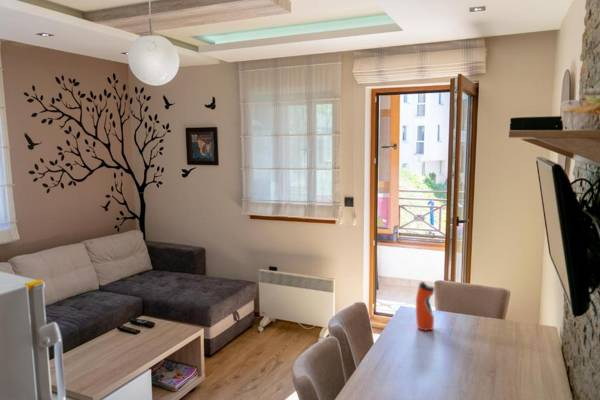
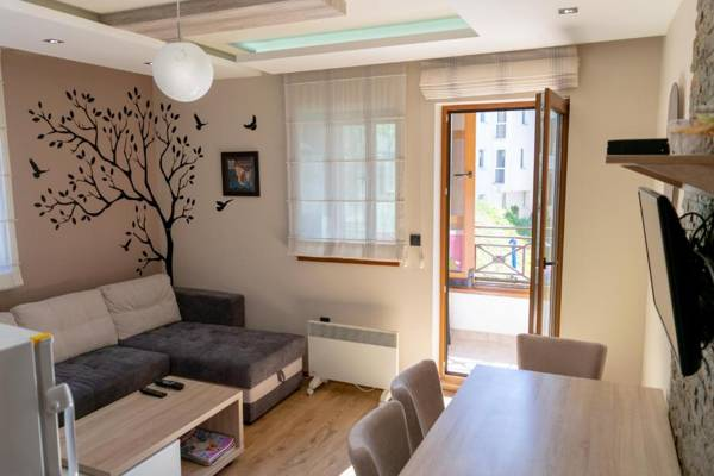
- water bottle [415,279,436,332]
